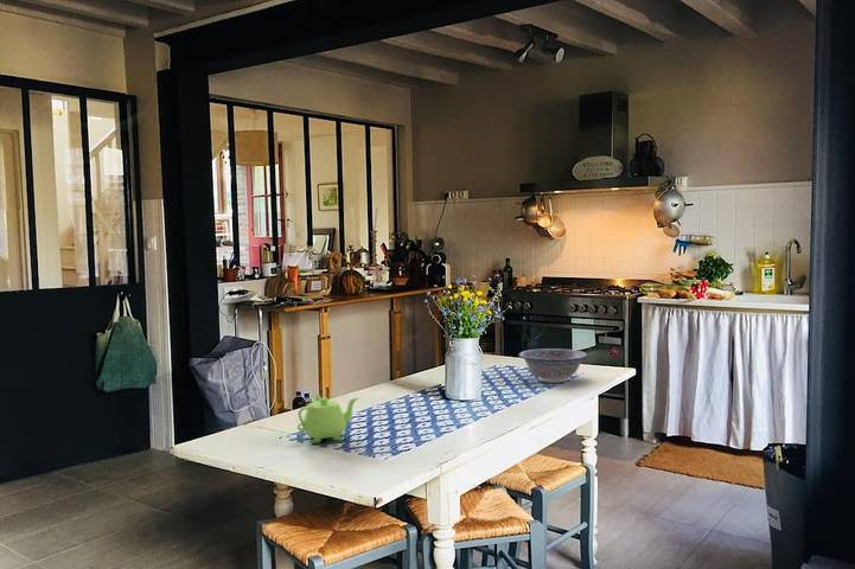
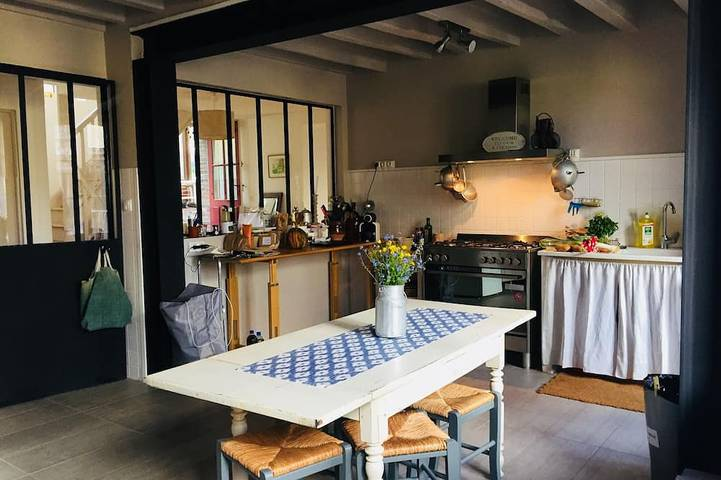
- teapot [296,392,359,443]
- decorative bowl [518,347,589,384]
